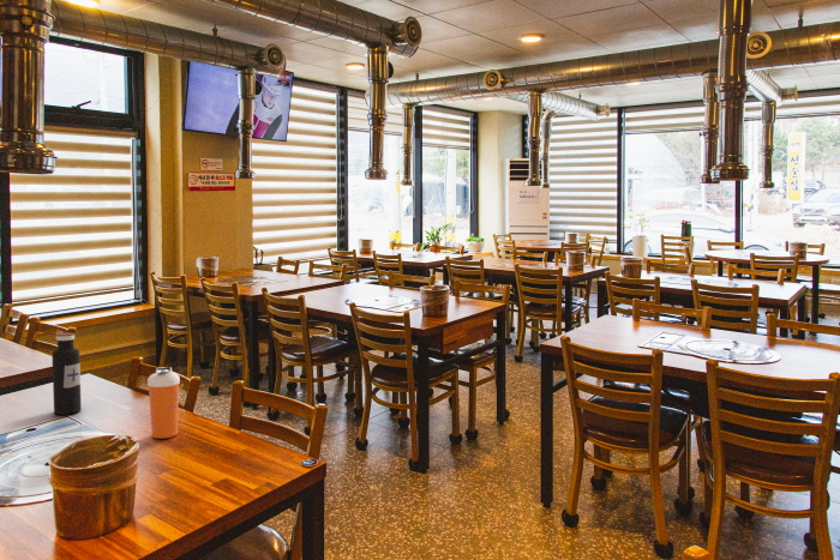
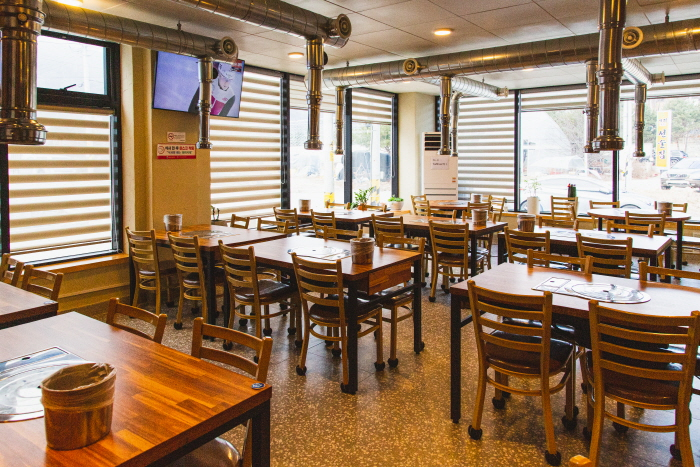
- shaker bottle [146,366,181,440]
- water bottle [50,332,83,416]
